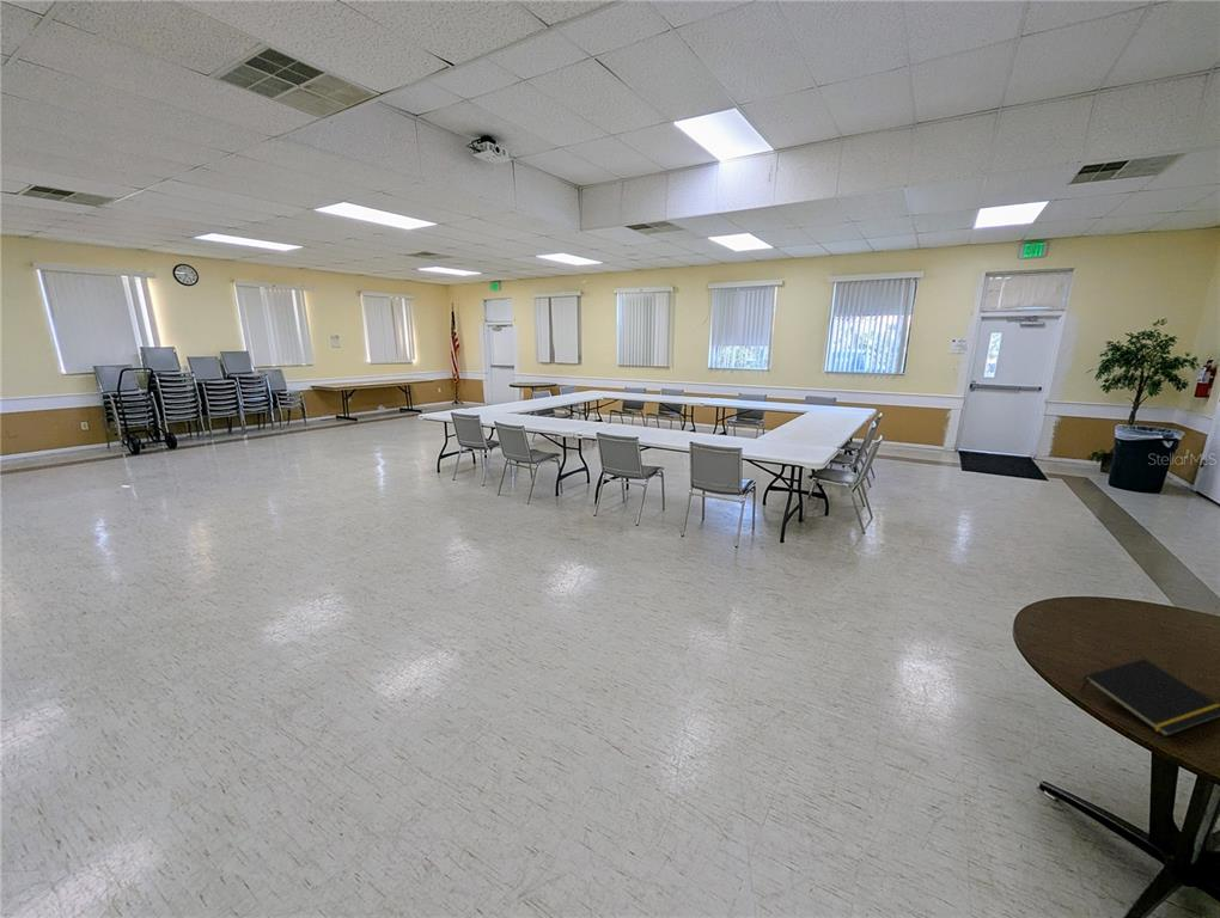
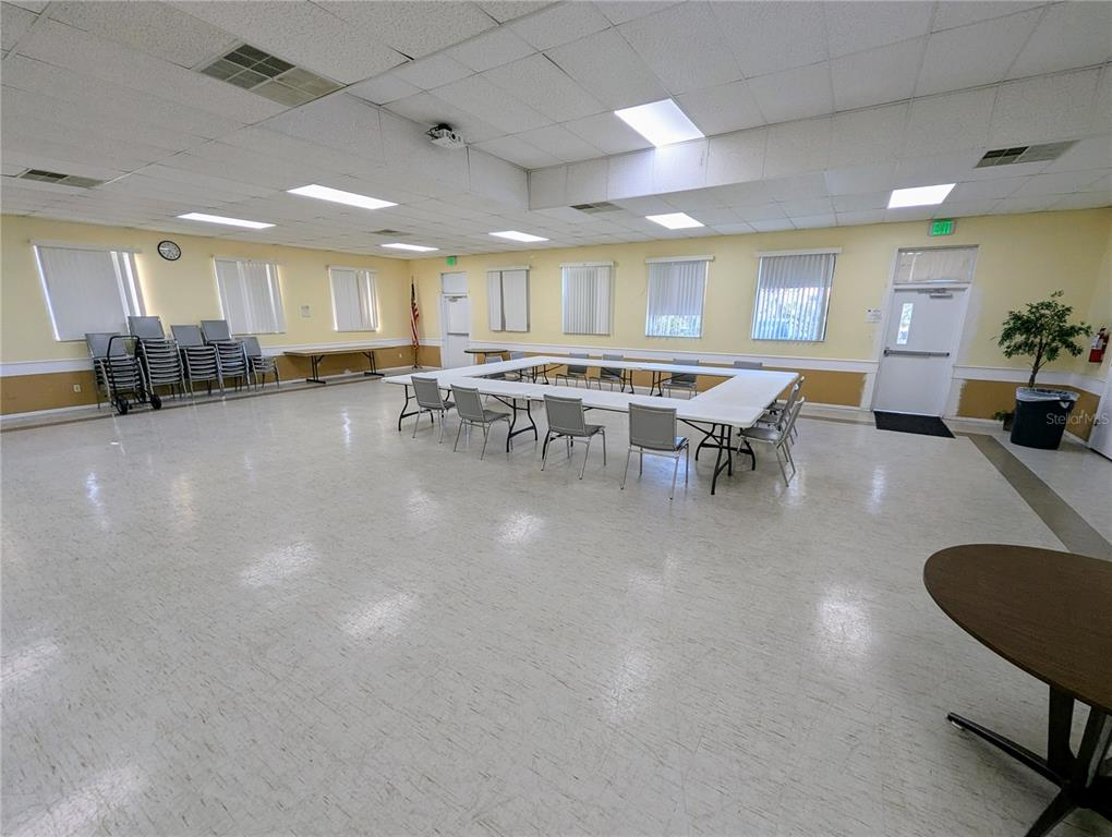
- notepad [1079,657,1220,738]
